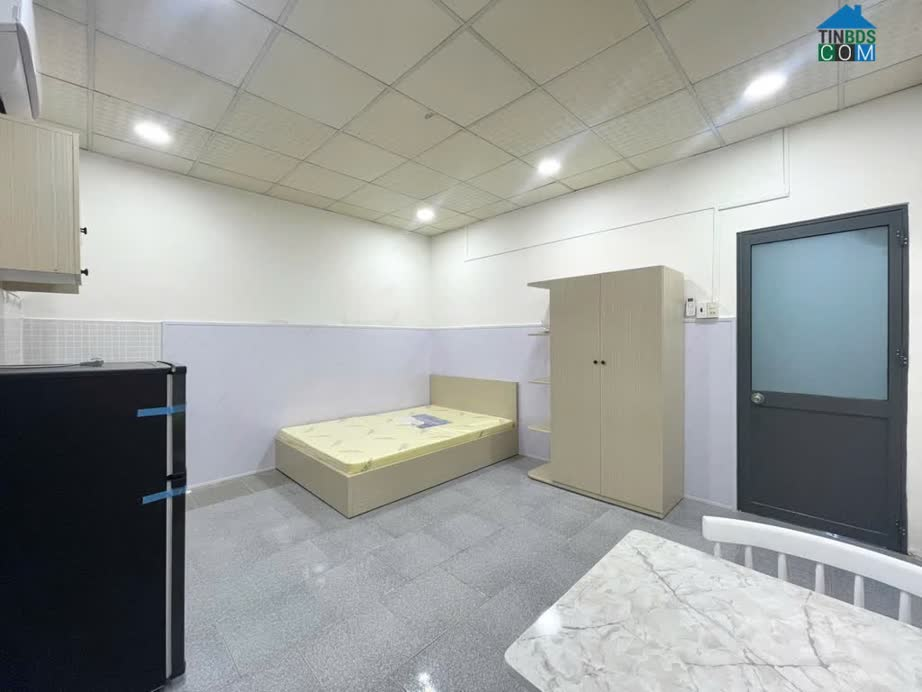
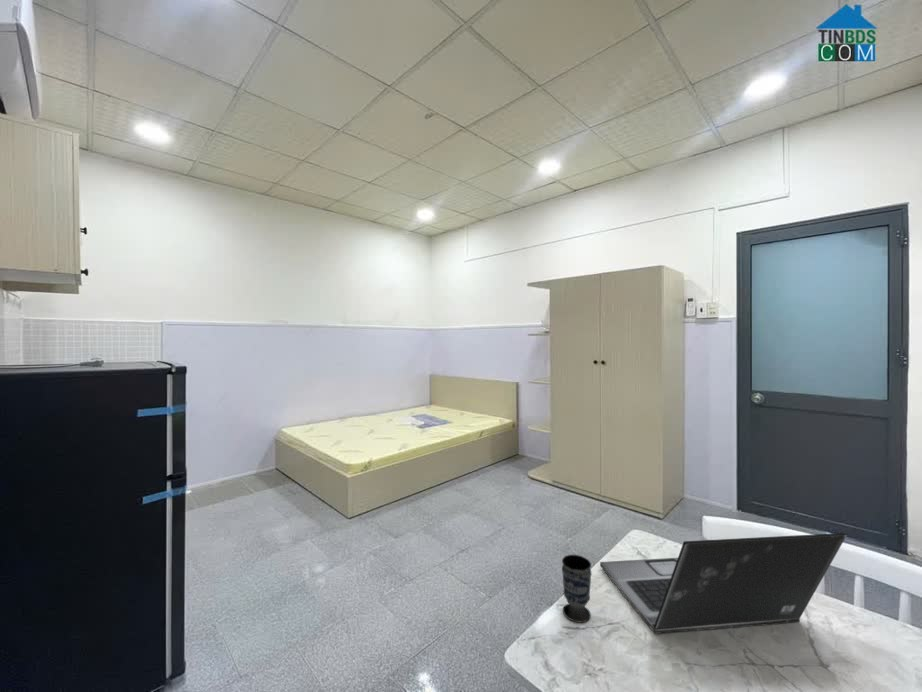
+ laptop [599,532,848,635]
+ cup [561,554,593,623]
